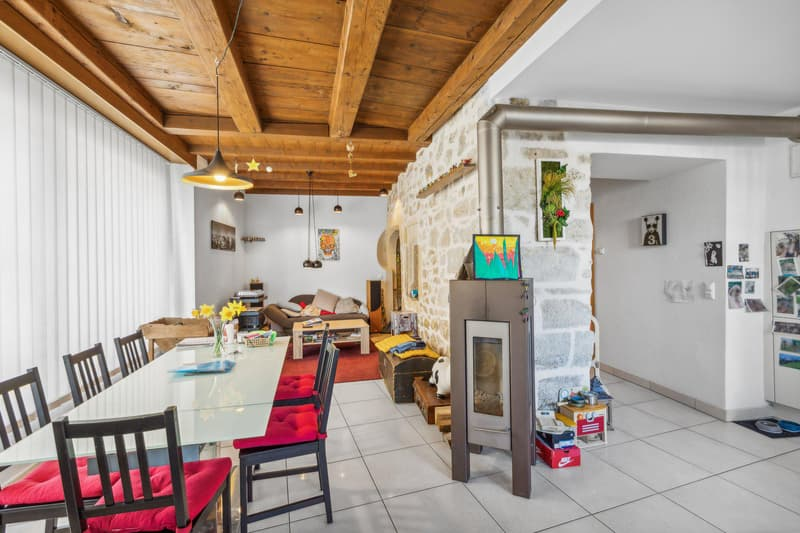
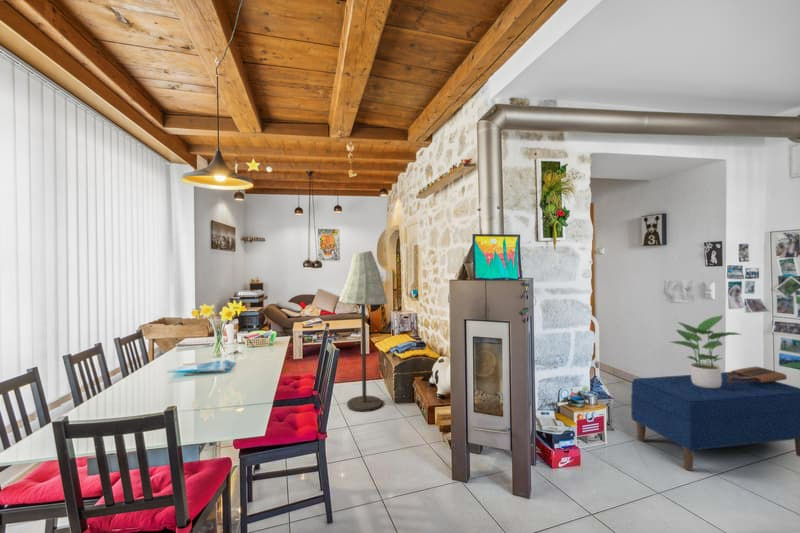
+ bench [630,371,800,472]
+ tote bag [727,366,788,383]
+ floor lamp [337,250,388,412]
+ potted plant [670,314,744,388]
